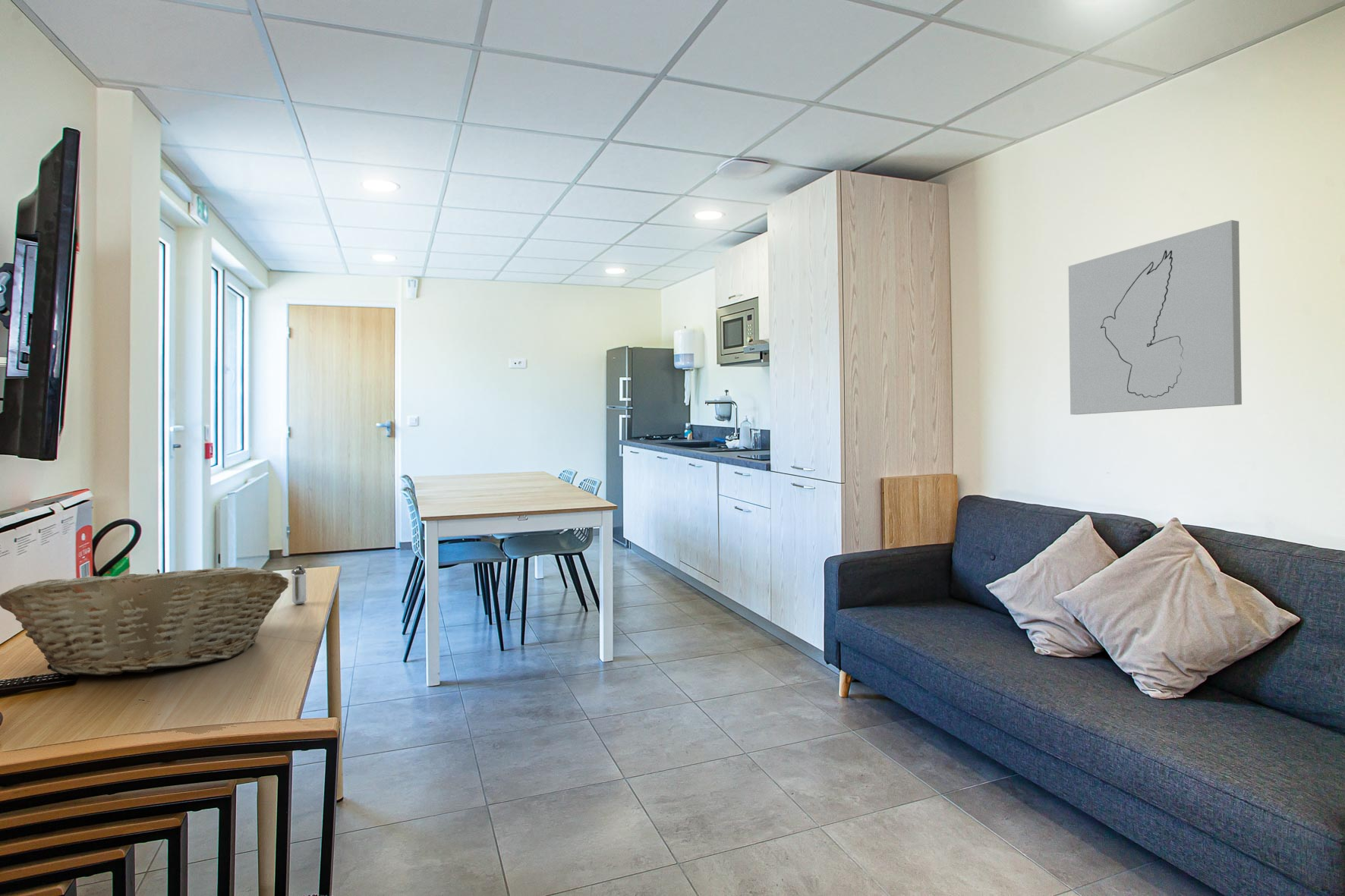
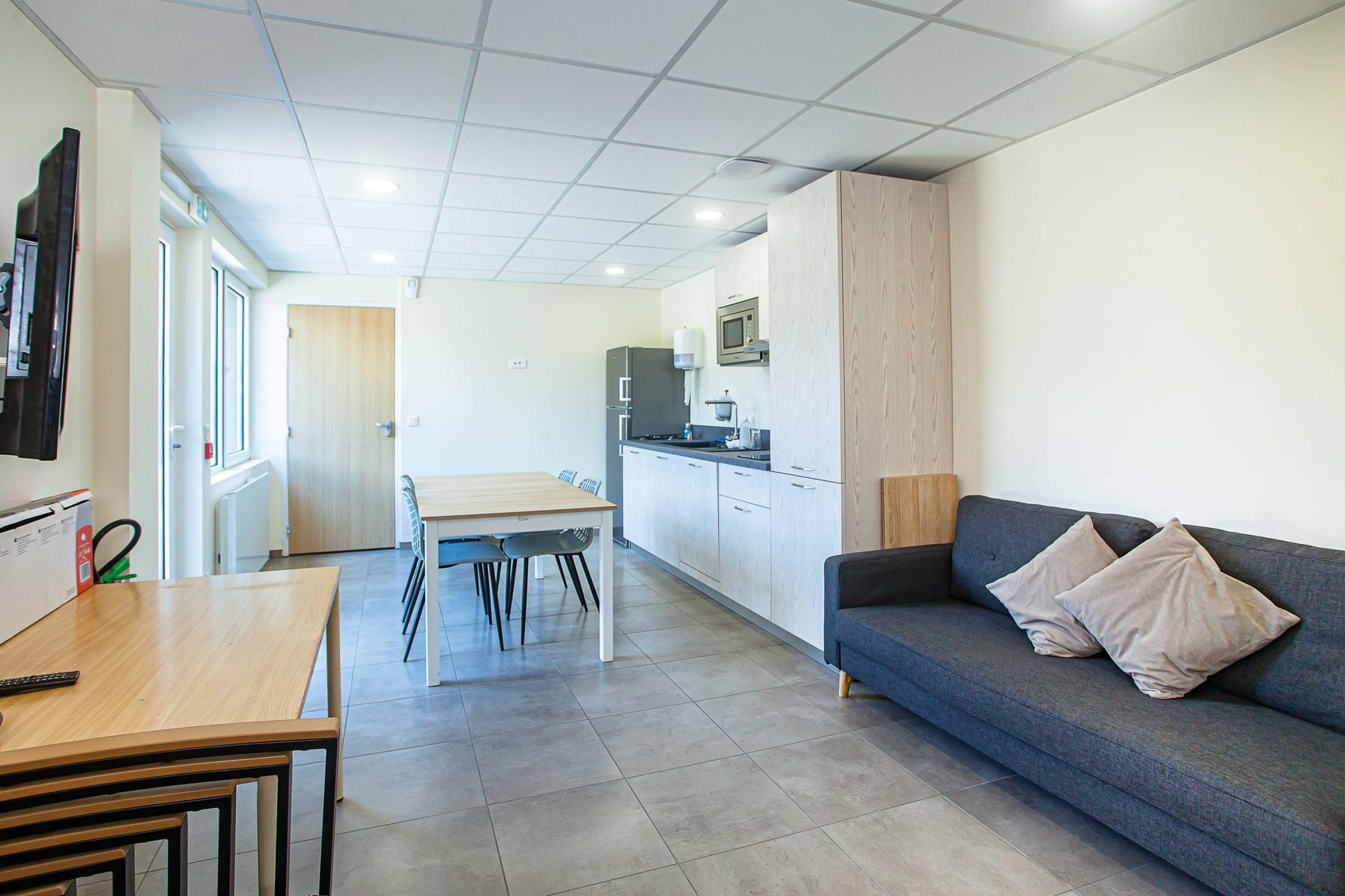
- shaker [291,564,307,605]
- fruit basket [0,566,289,676]
- wall art [1068,219,1243,415]
